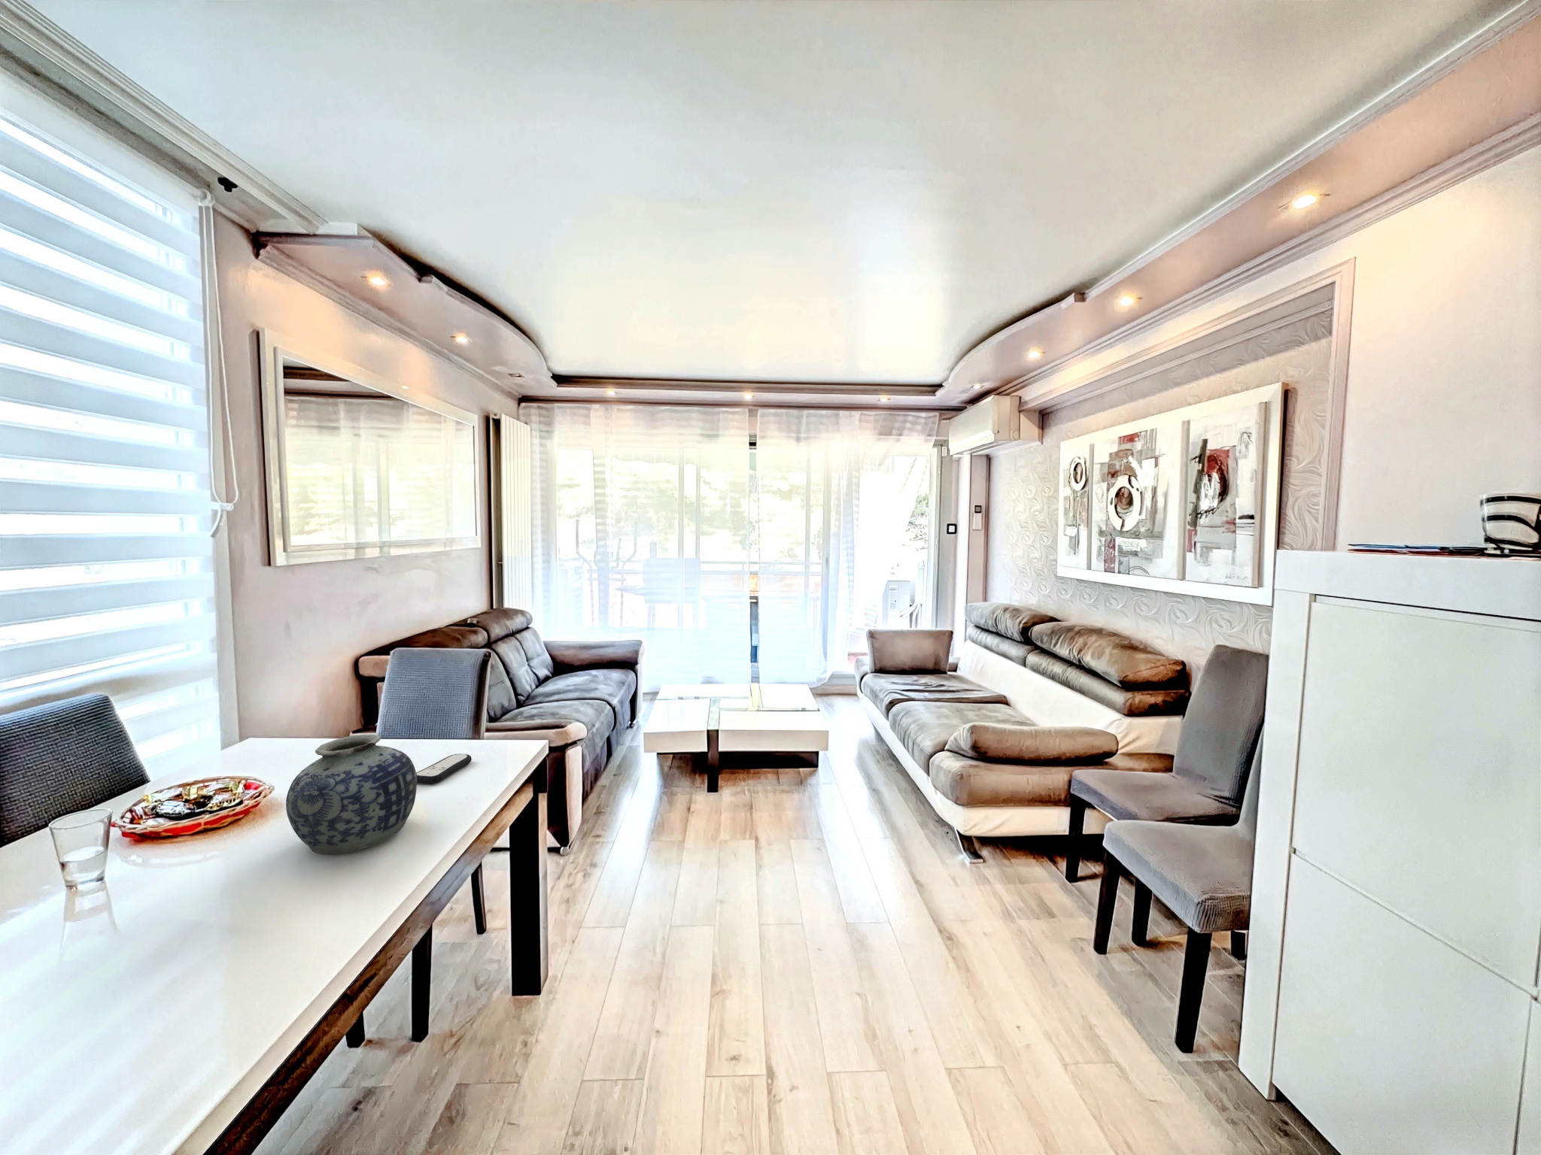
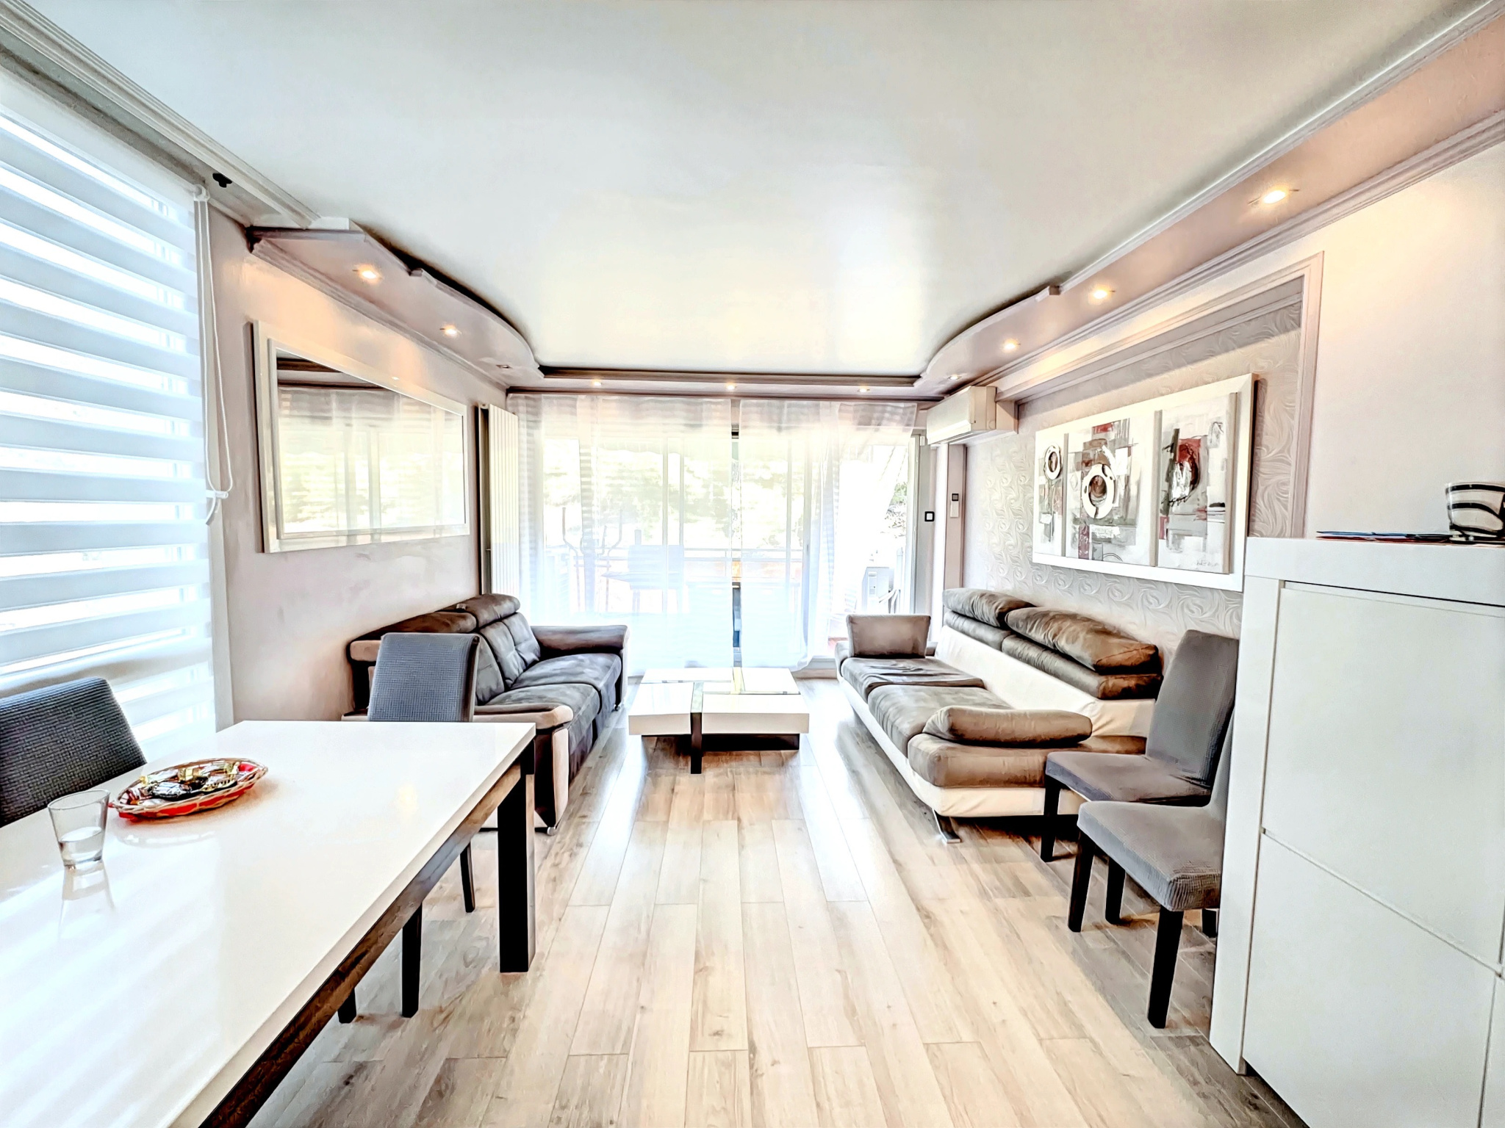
- remote control [416,752,472,785]
- vase [285,734,417,855]
